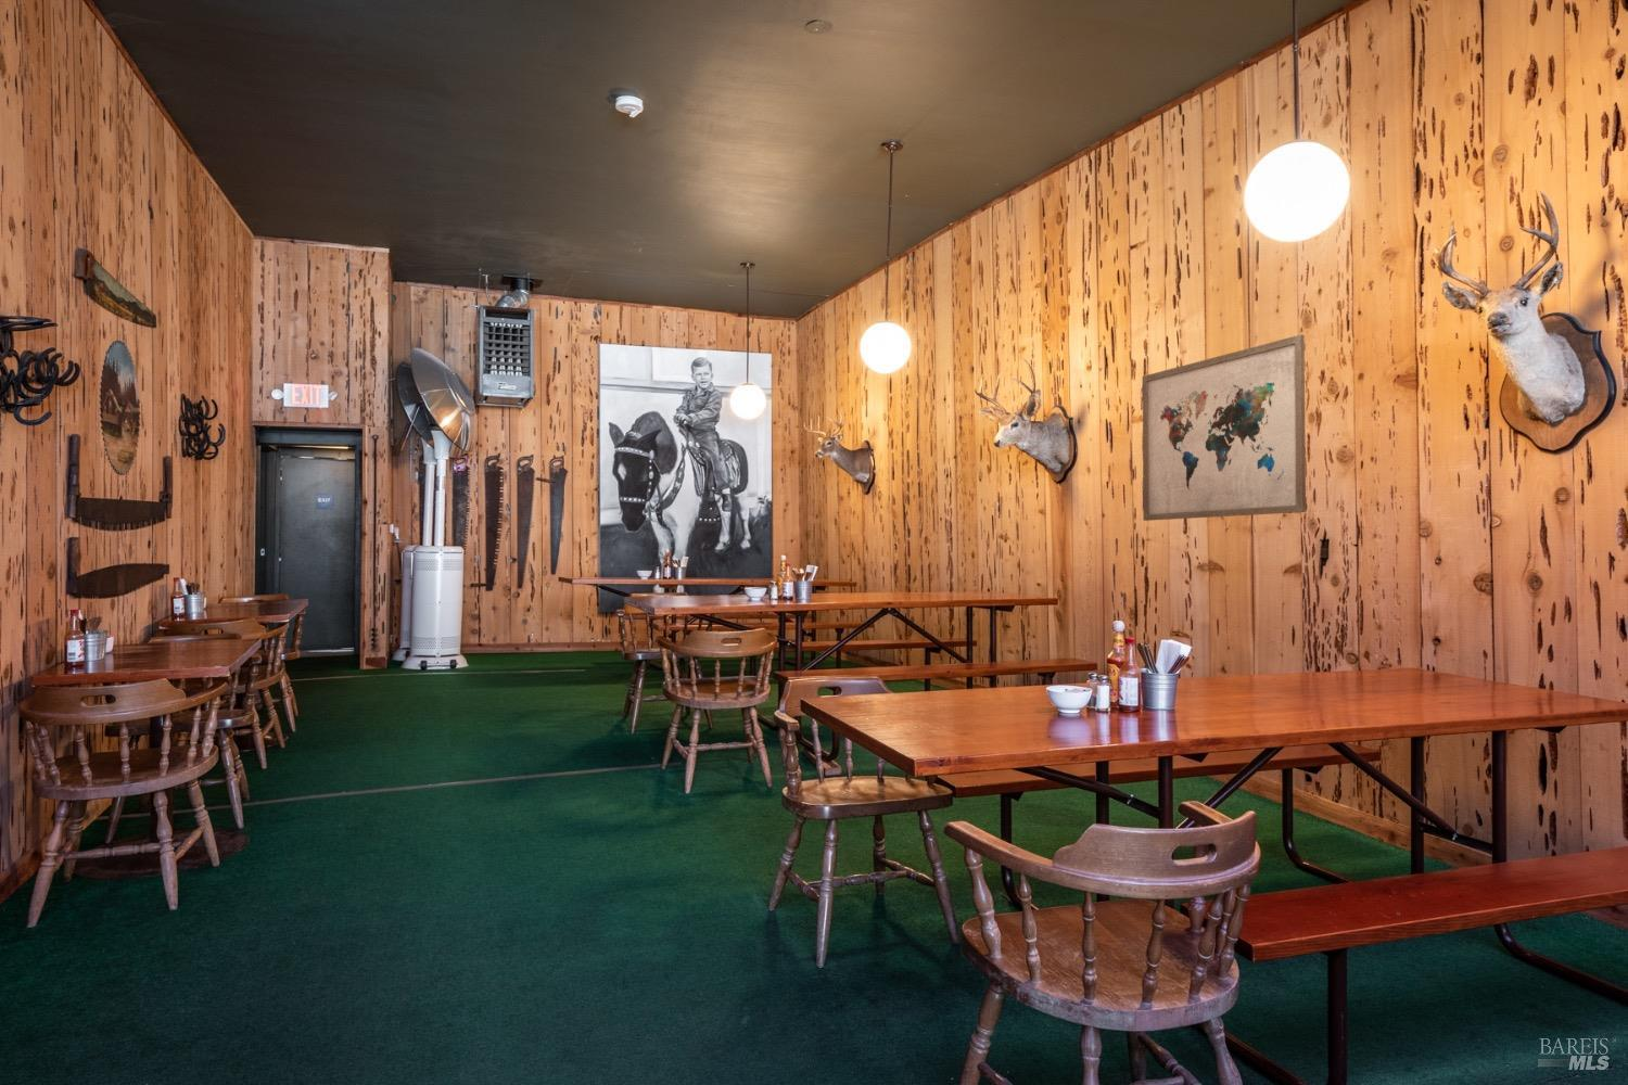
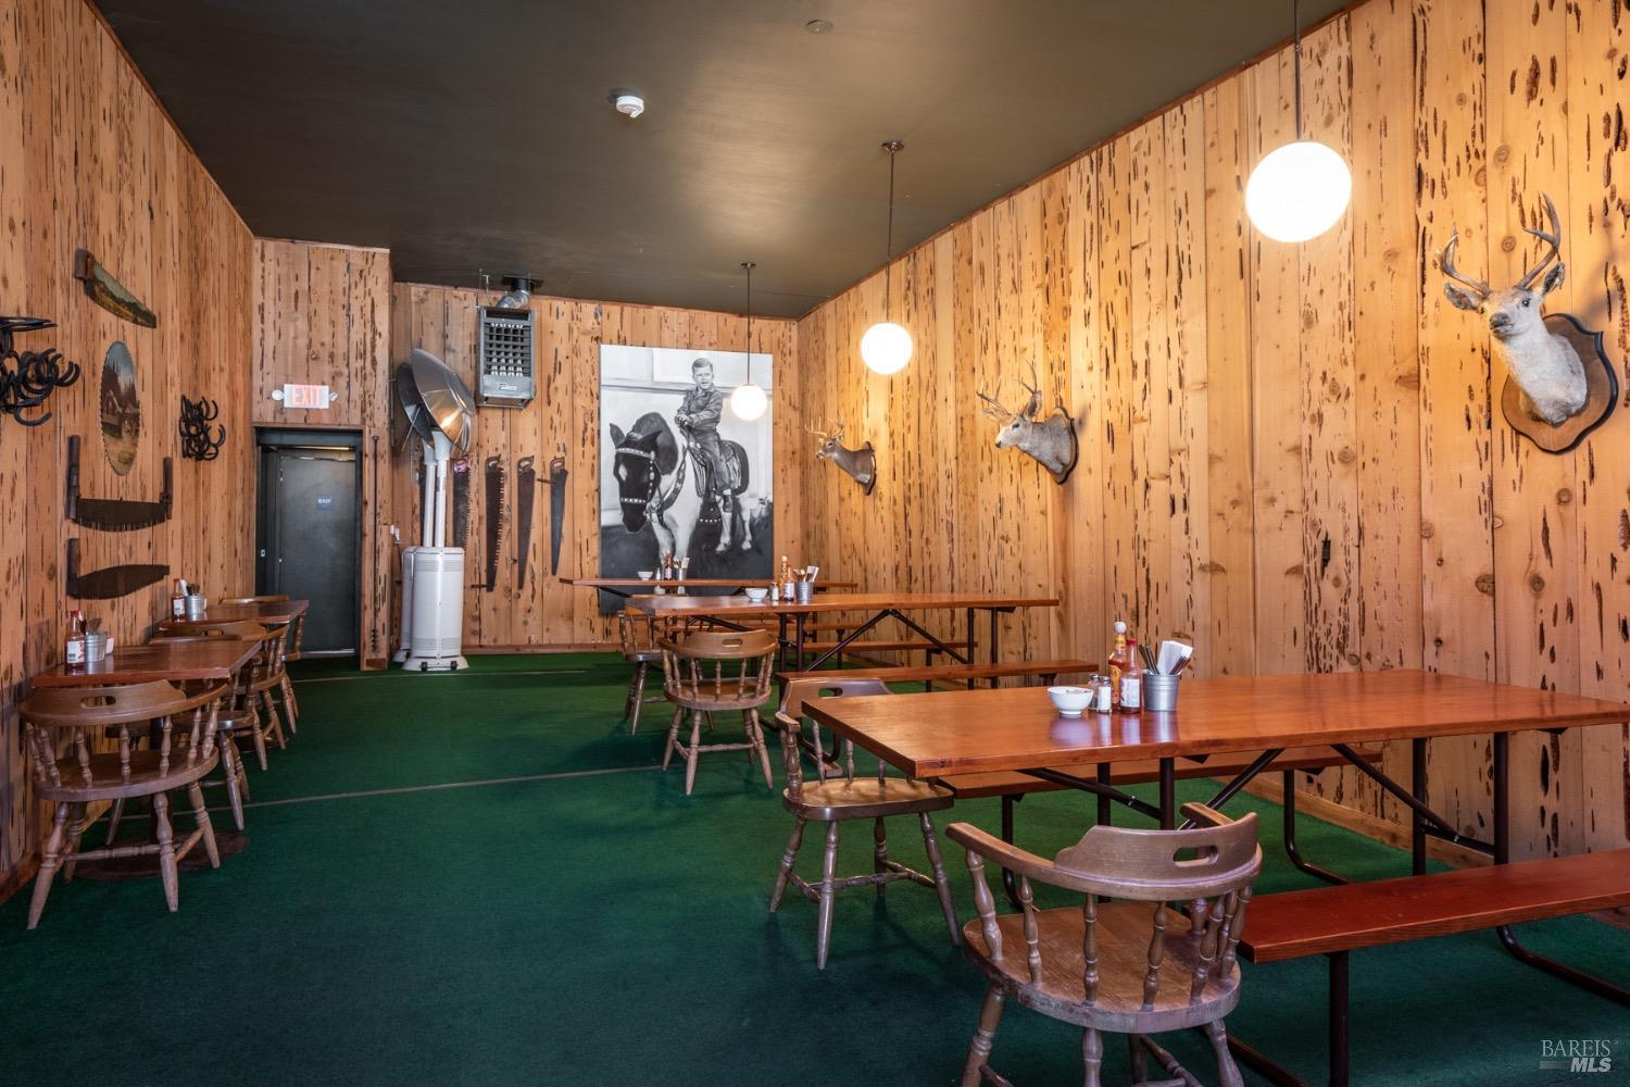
- wall art [1142,333,1307,522]
